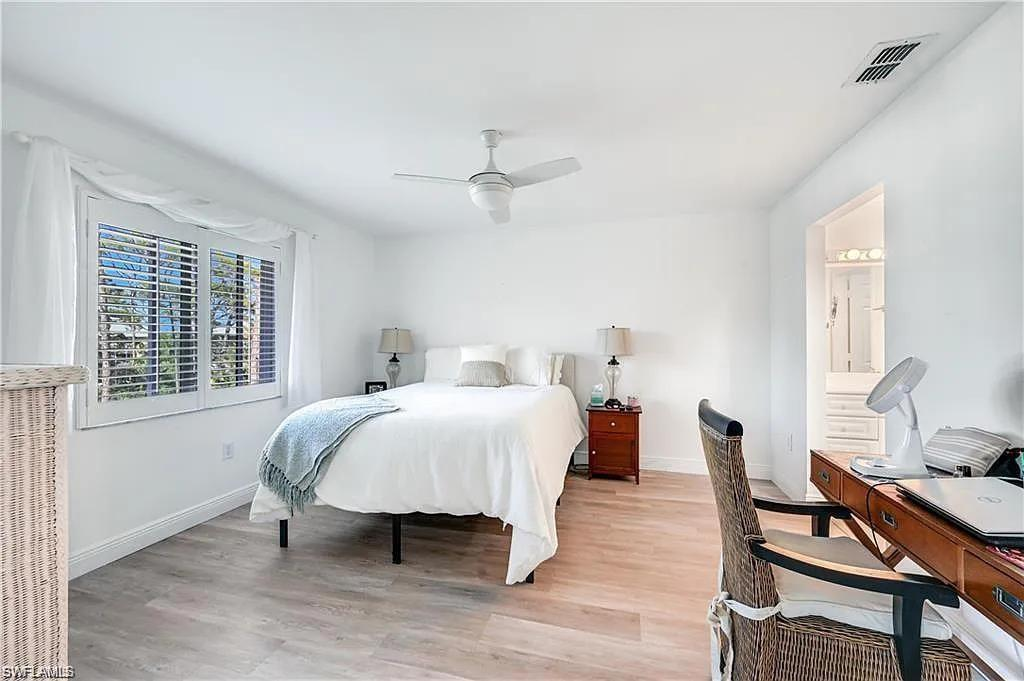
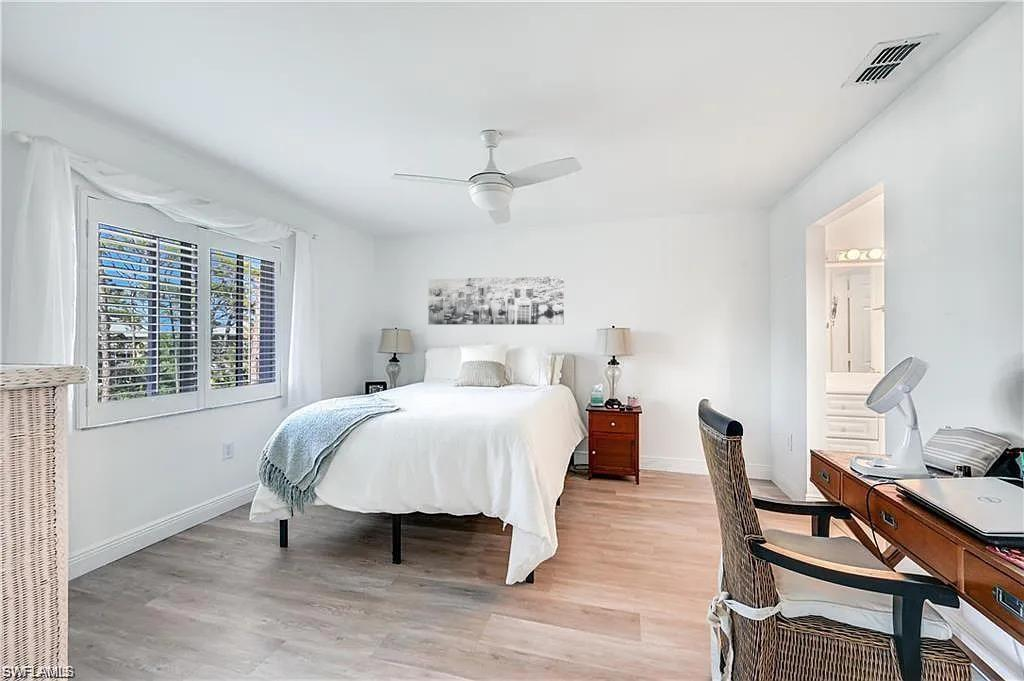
+ wall art [427,274,565,326]
